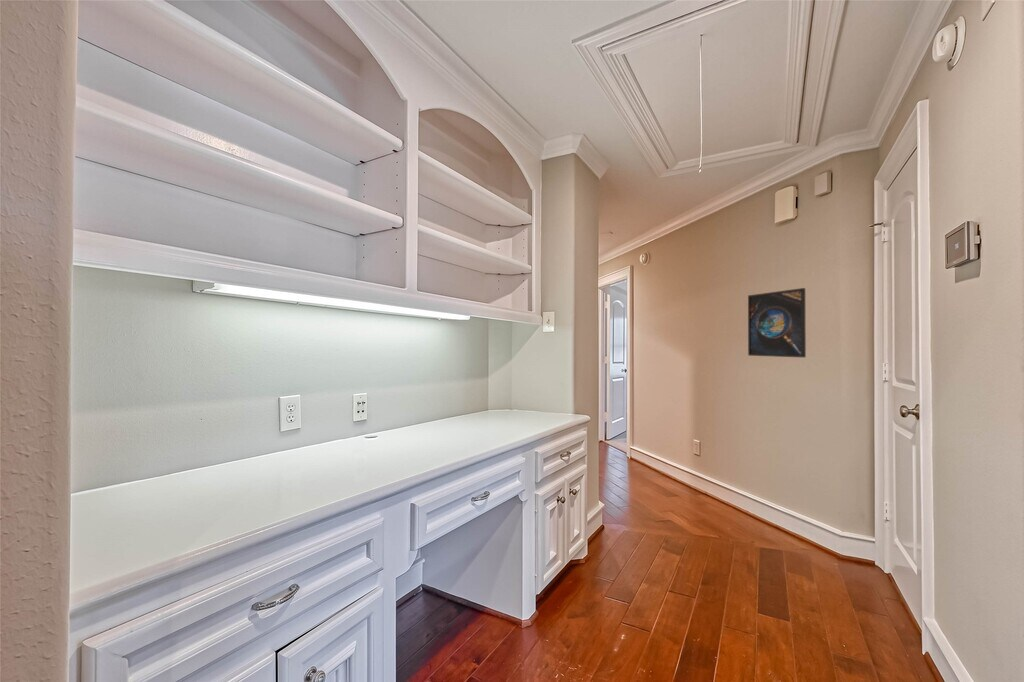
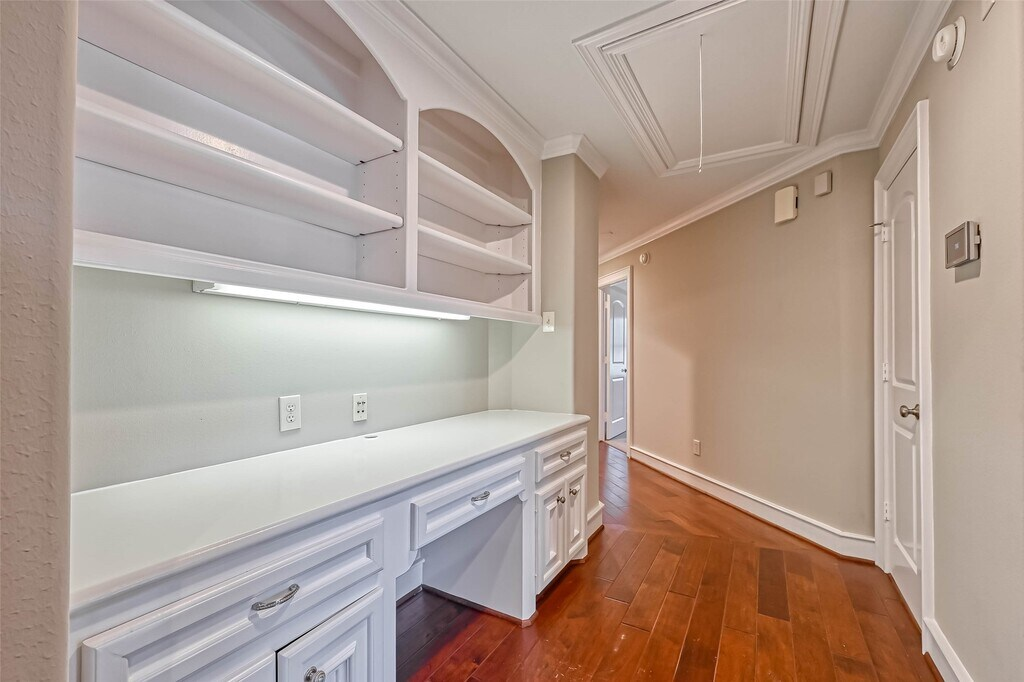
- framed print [747,287,807,359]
